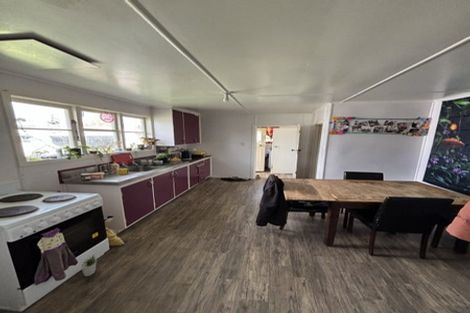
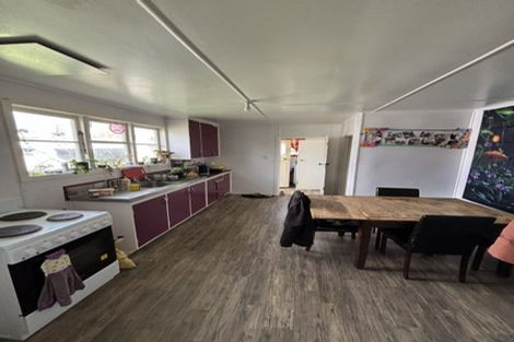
- potted plant [80,254,98,277]
